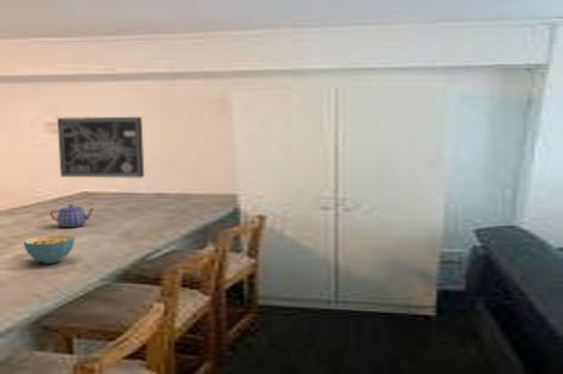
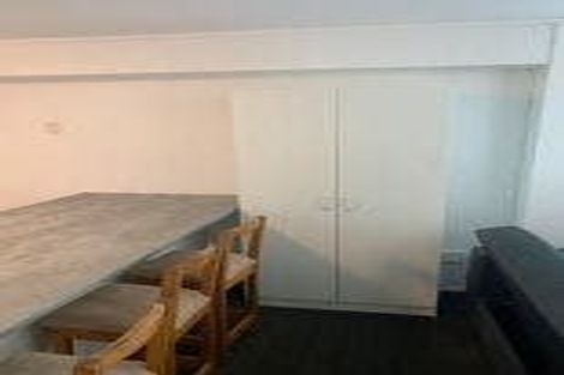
- wall art [56,116,145,179]
- teapot [49,203,97,228]
- cereal bowl [23,233,75,265]
